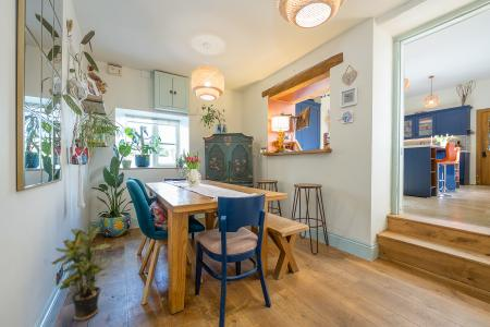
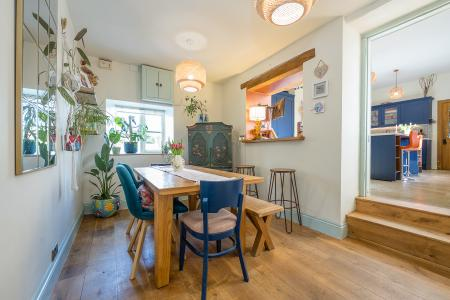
- potted plant [50,223,112,322]
